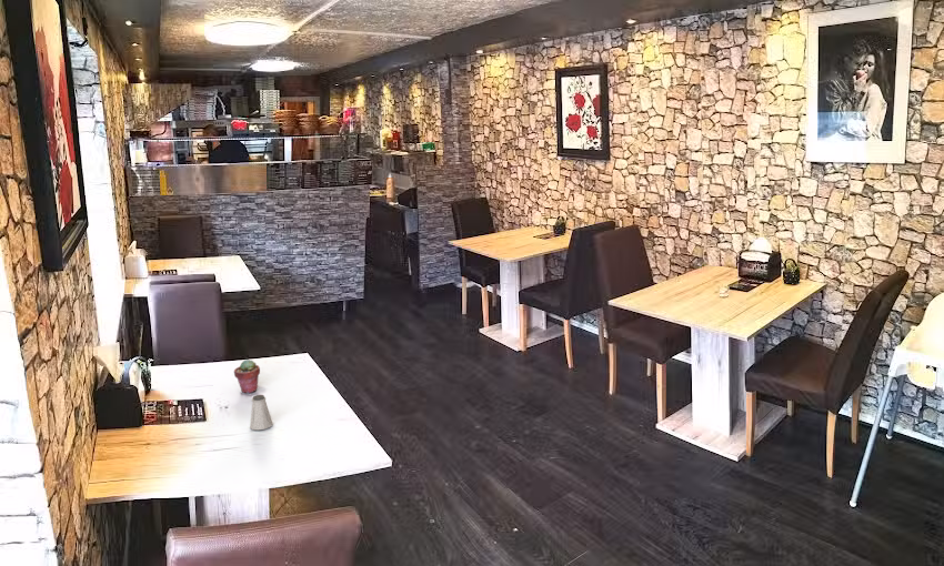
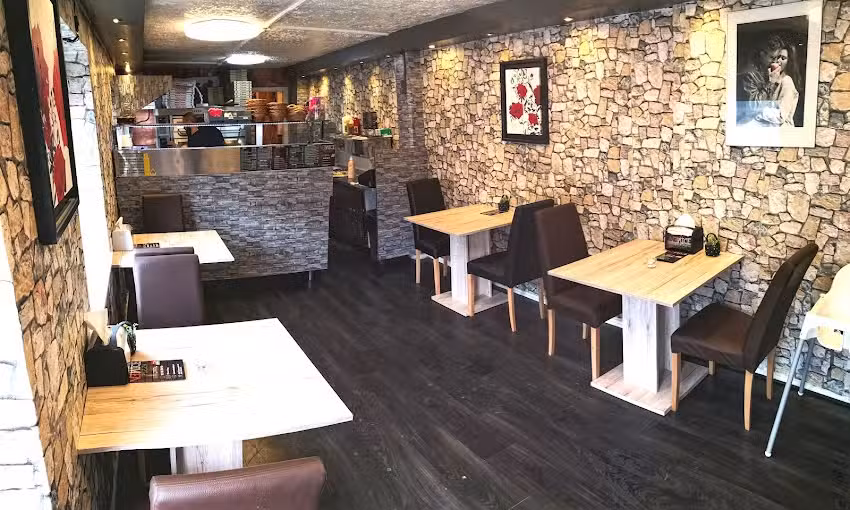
- potted succulent [233,358,261,394]
- saltshaker [249,394,274,431]
